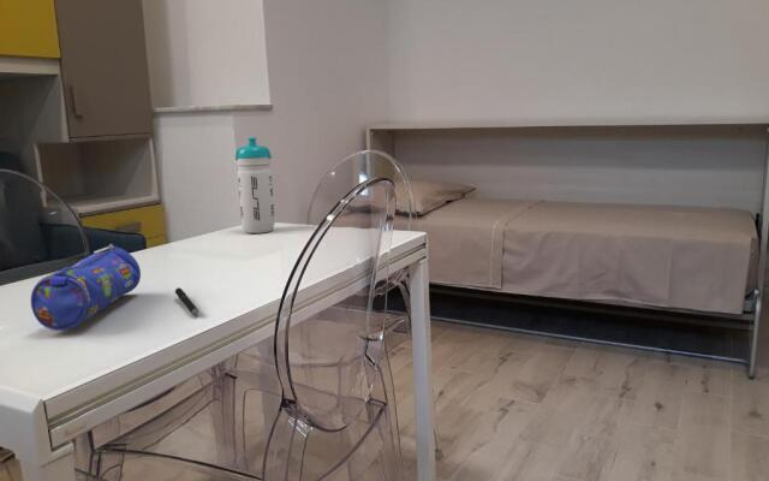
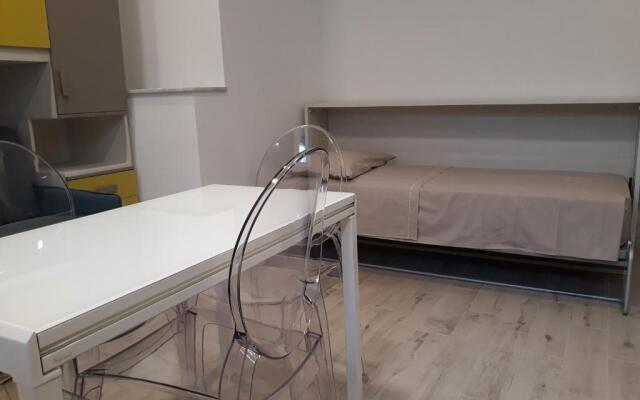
- pencil case [30,243,142,332]
- water bottle [234,136,276,234]
- pen [174,286,199,316]
